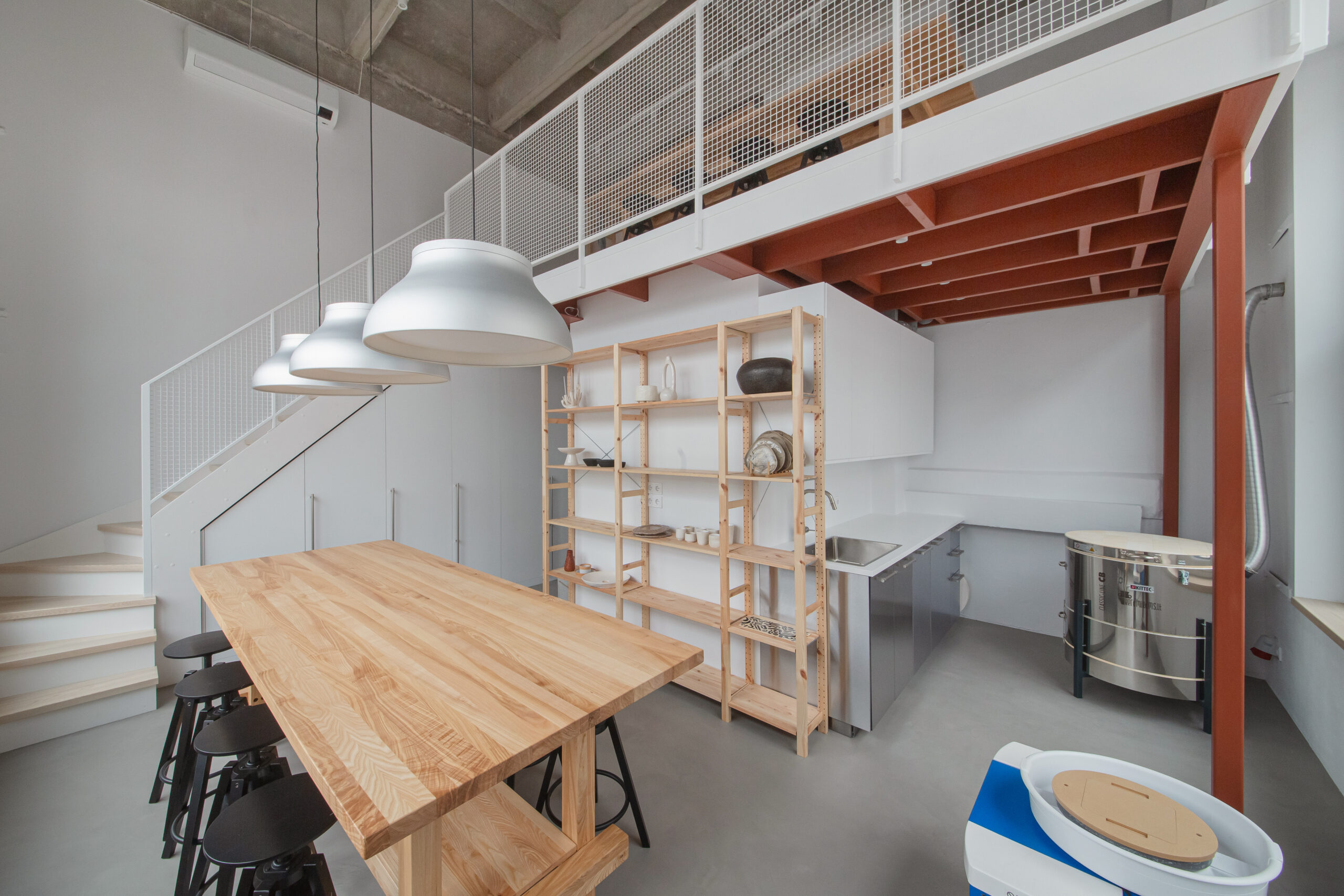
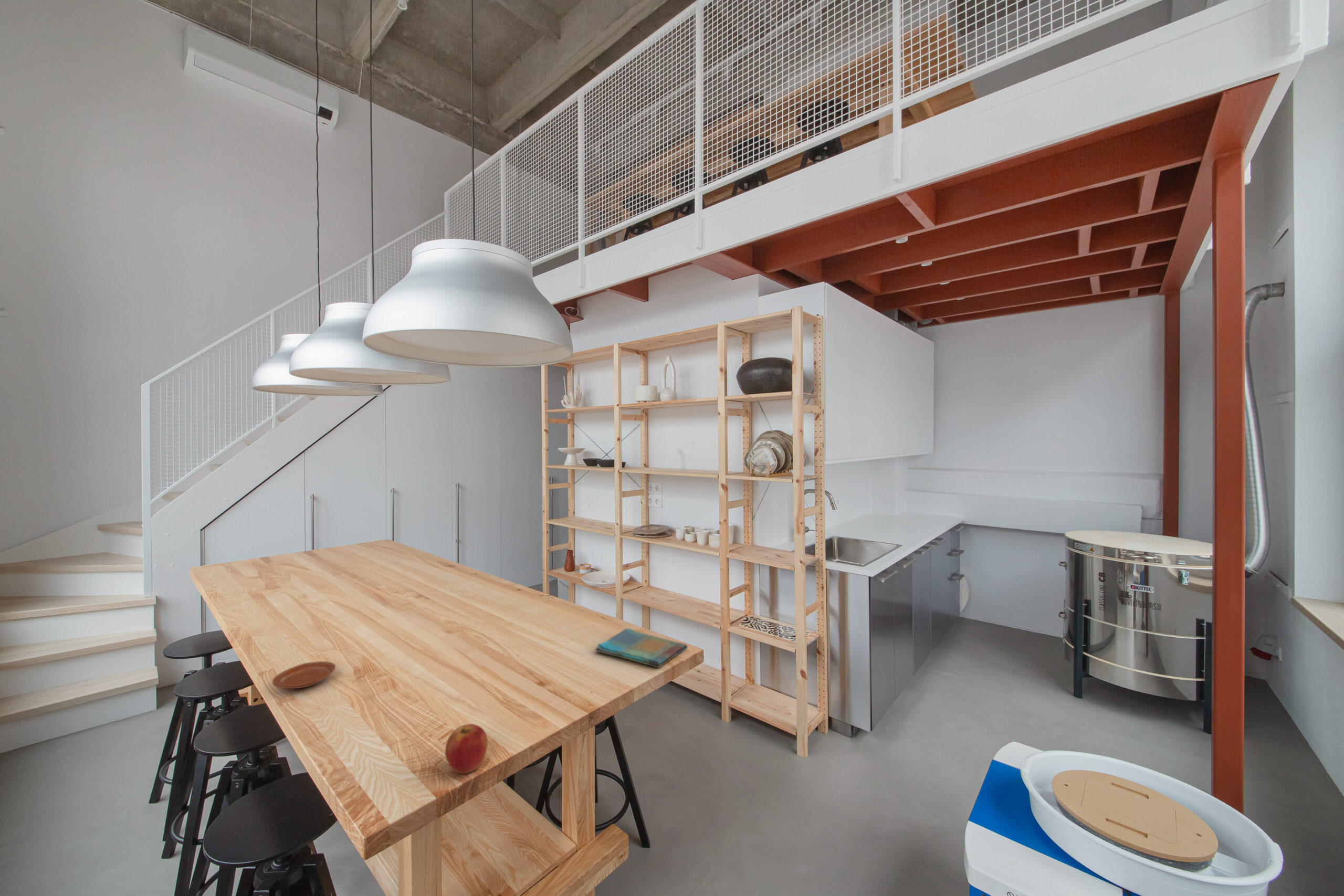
+ dish towel [595,628,688,668]
+ apple [445,723,488,774]
+ plate [272,661,336,689]
